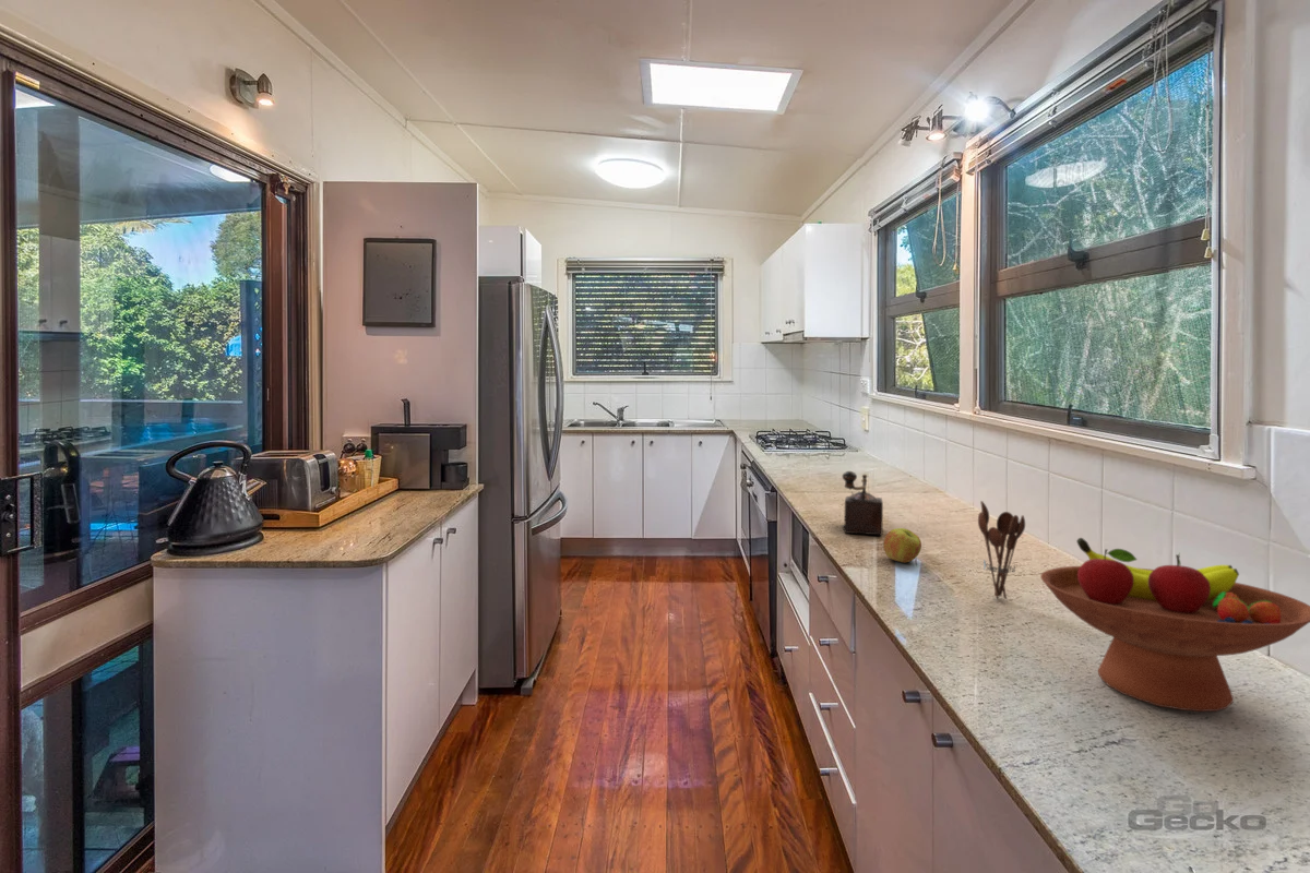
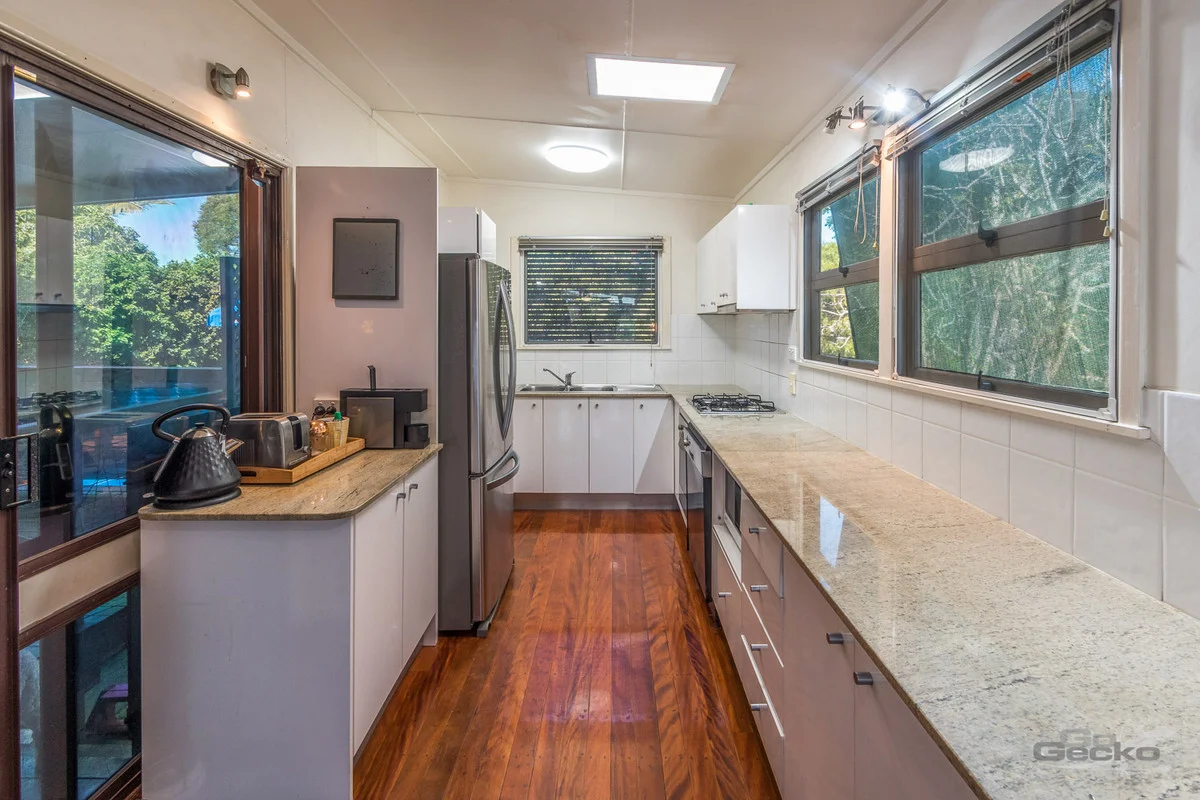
- fruit bowl [1039,537,1310,713]
- utensil holder [977,500,1026,600]
- apple [882,527,922,563]
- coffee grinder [841,470,884,536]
